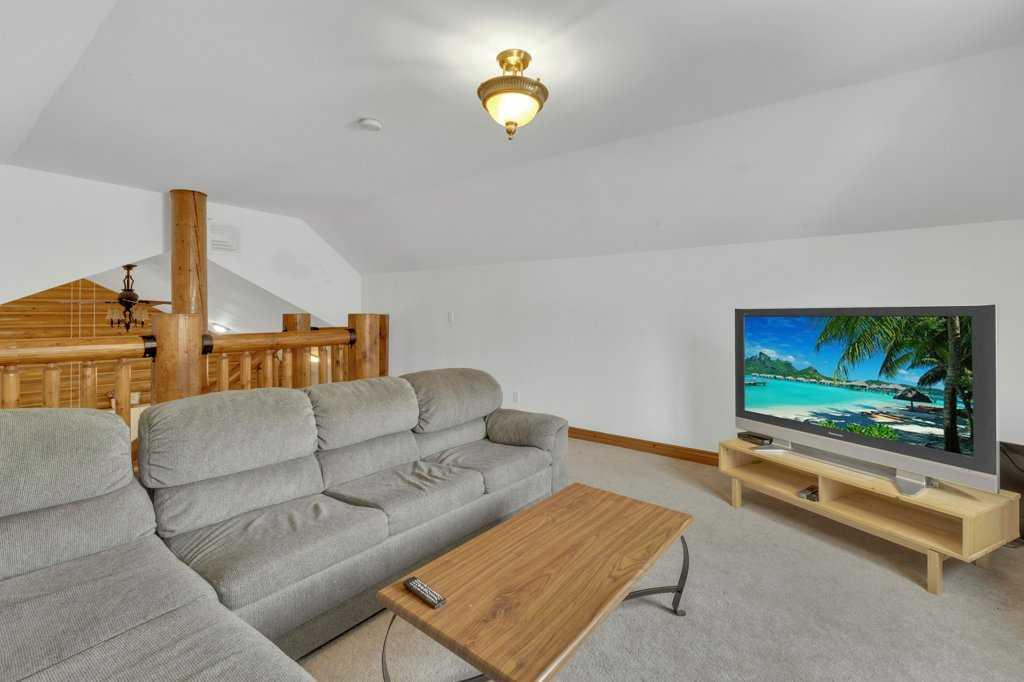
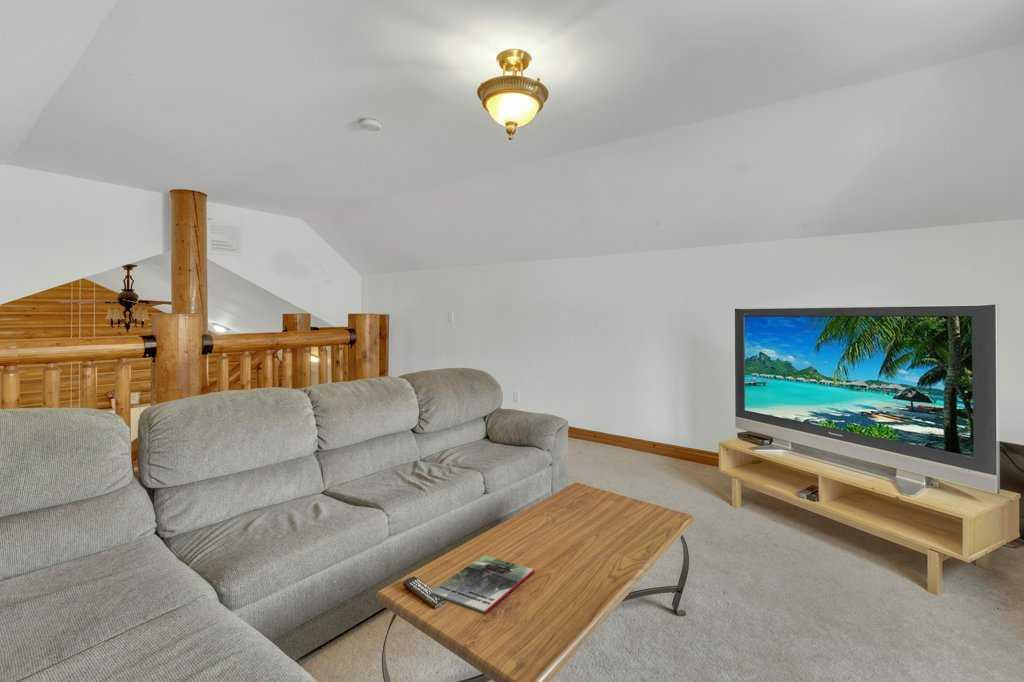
+ magazine [429,555,535,614]
